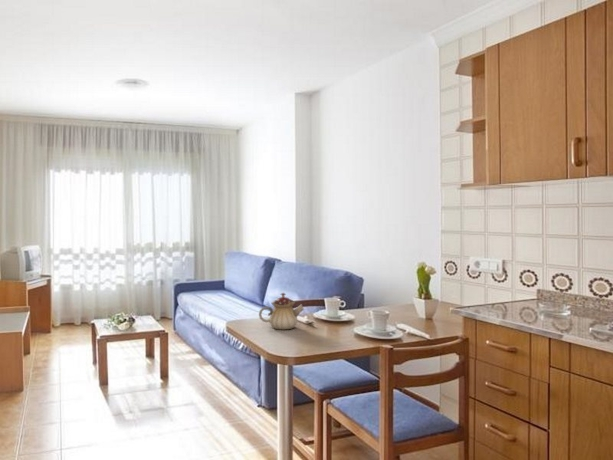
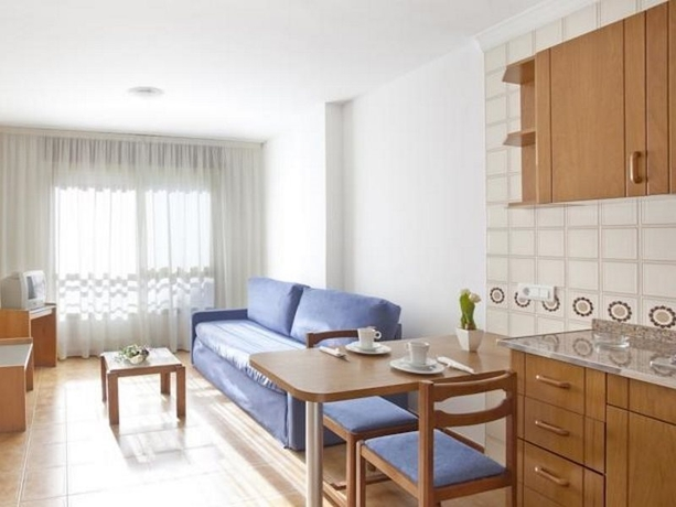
- teapot [258,292,305,330]
